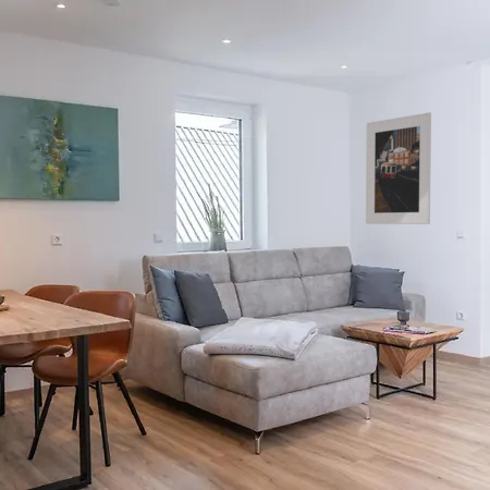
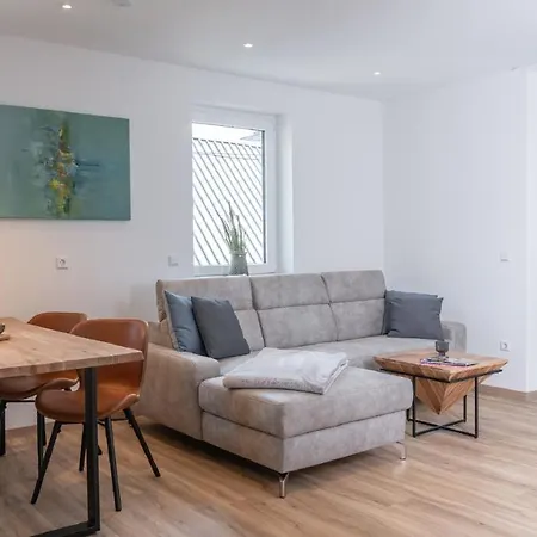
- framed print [365,111,432,225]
